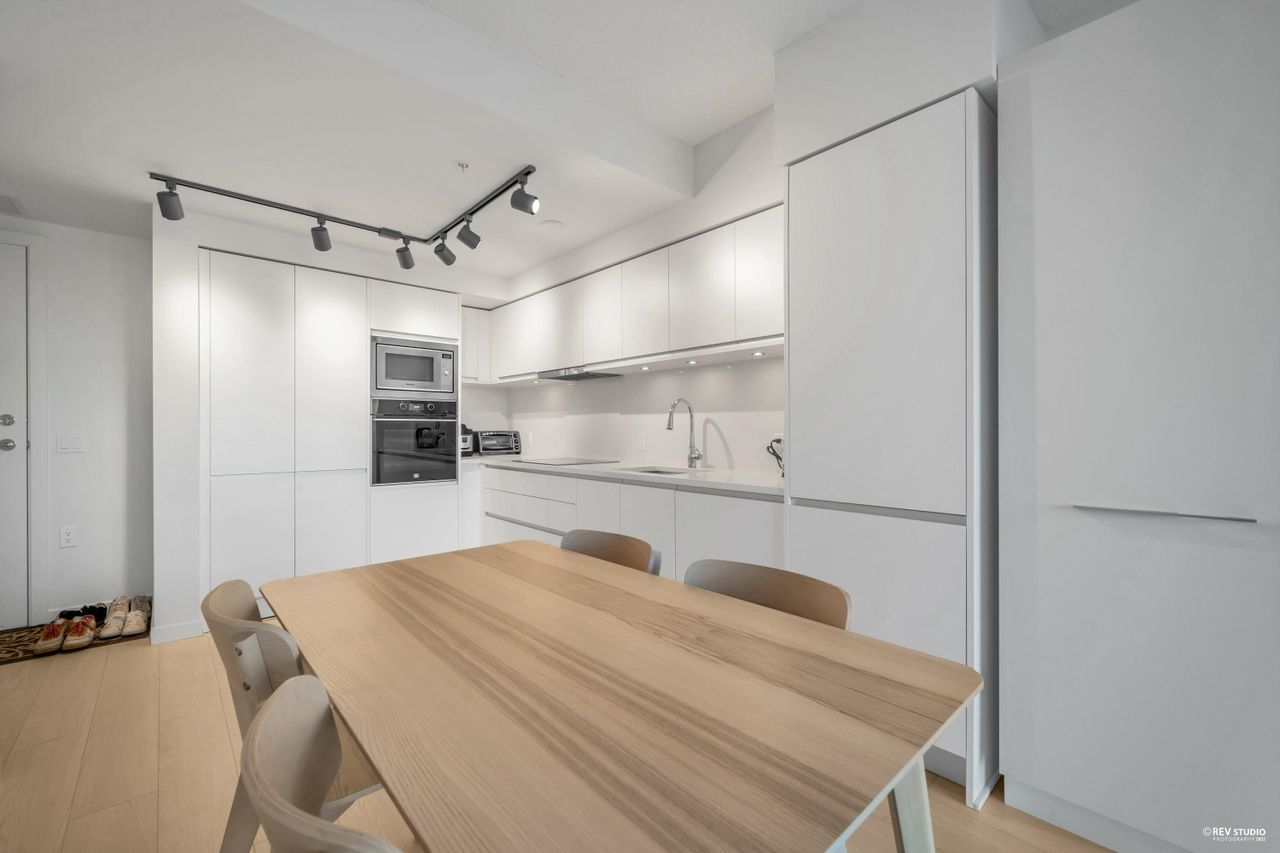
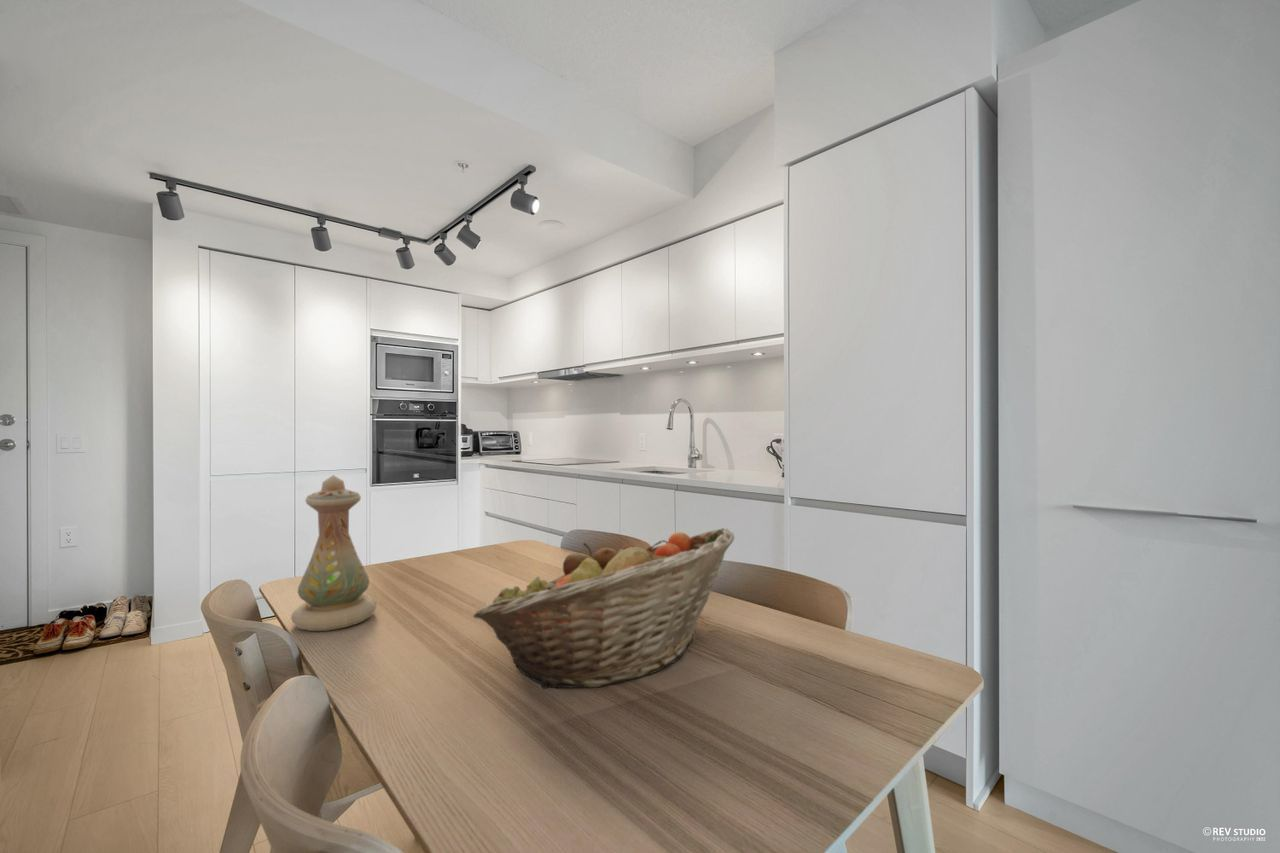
+ fruit basket [473,527,735,689]
+ vase [290,474,378,632]
